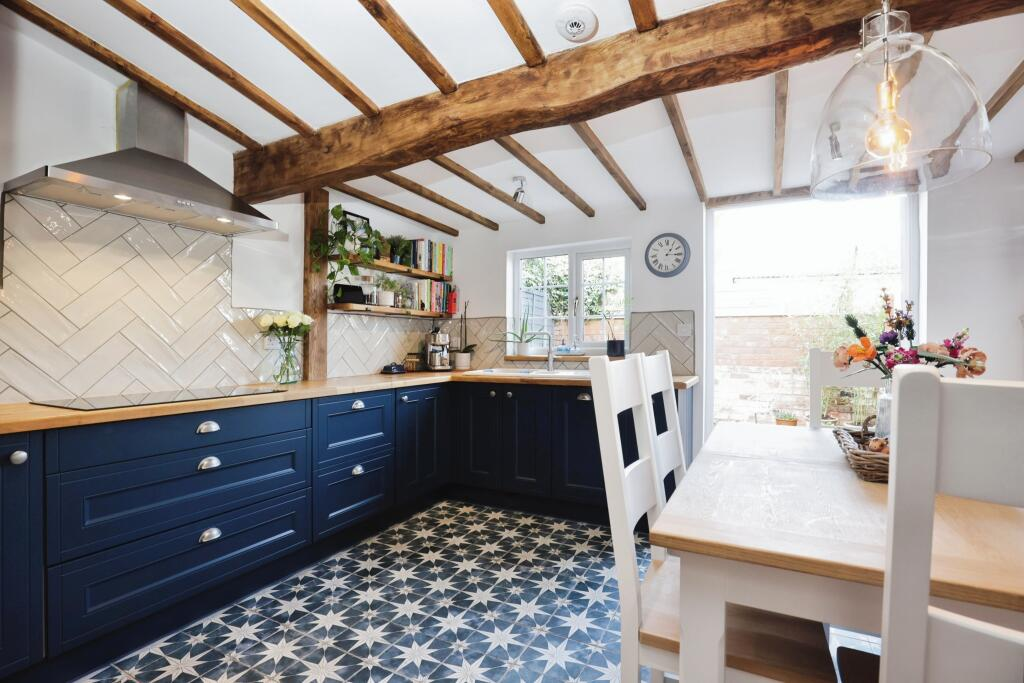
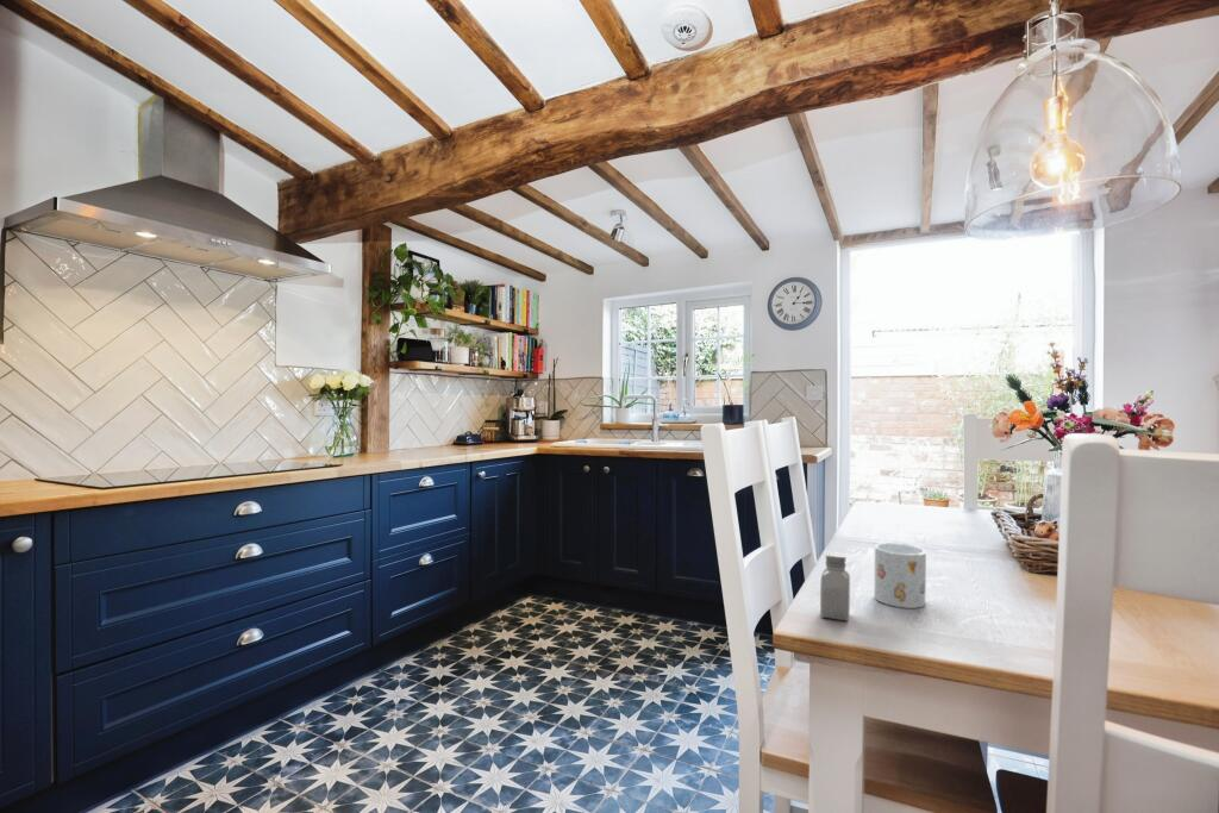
+ saltshaker [819,551,851,621]
+ mug [873,542,927,609]
